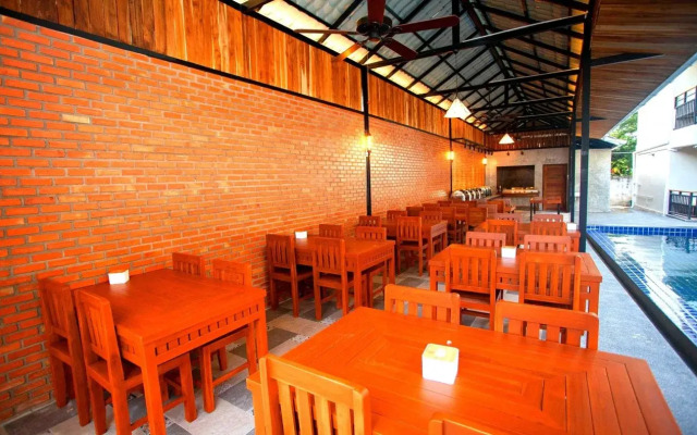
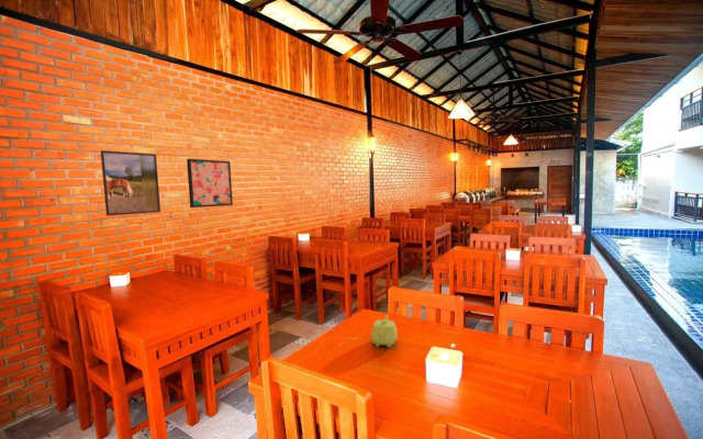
+ teapot [370,314,399,349]
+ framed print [100,149,161,216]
+ wall art [186,158,234,209]
